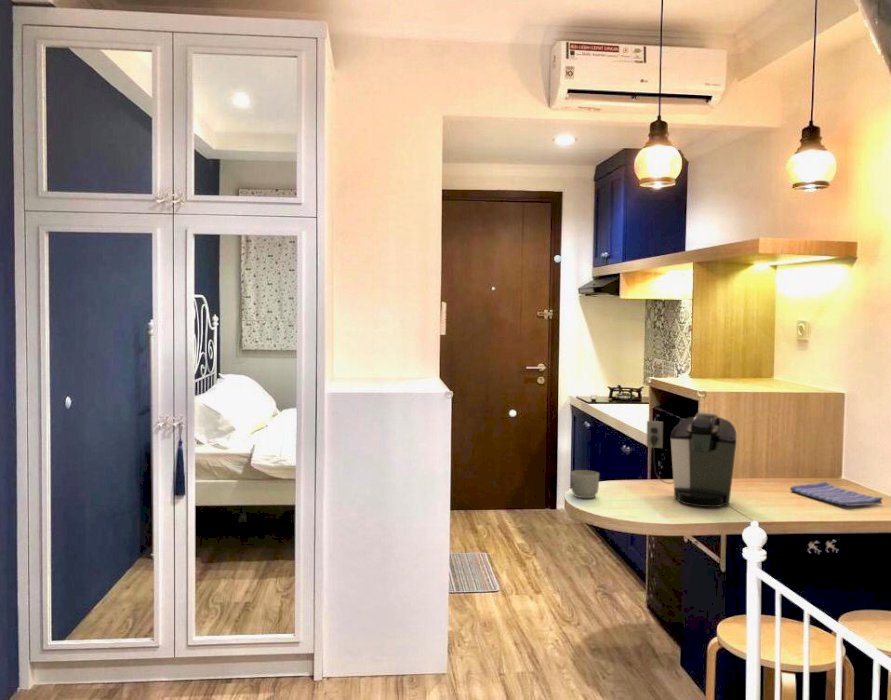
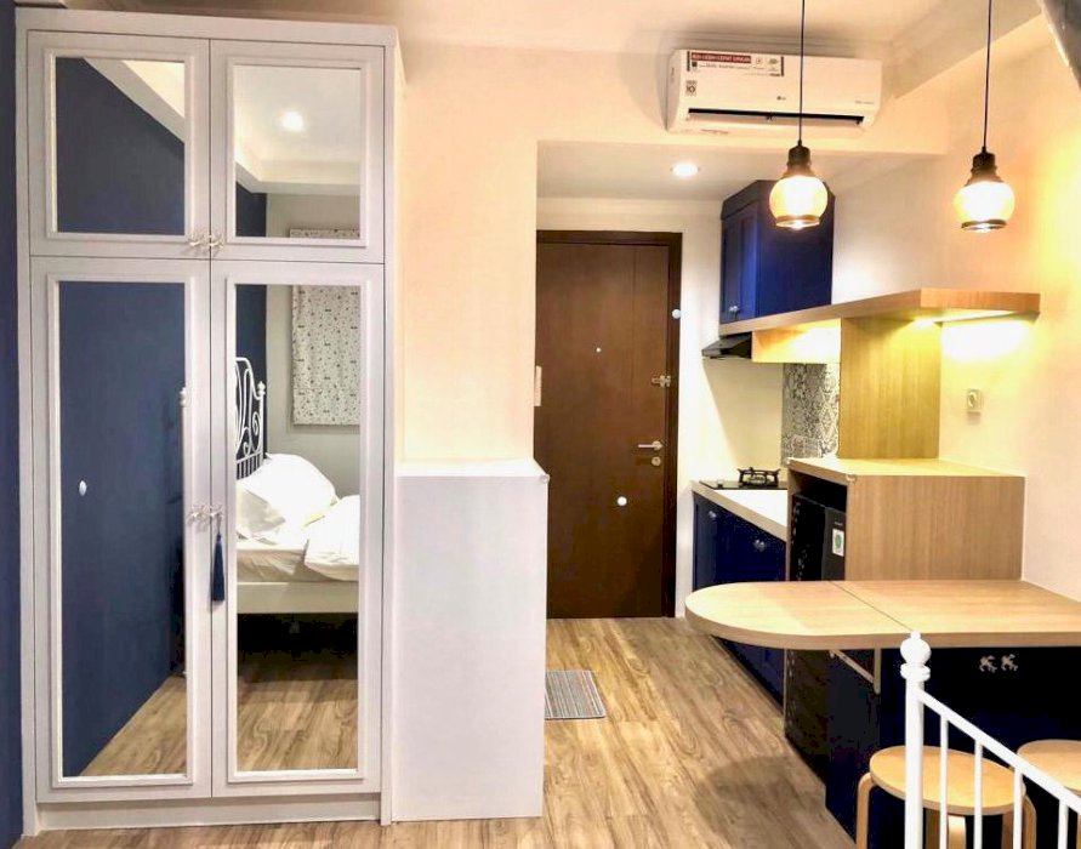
- coffee maker [646,411,738,508]
- dish towel [789,481,884,507]
- mug [570,469,600,499]
